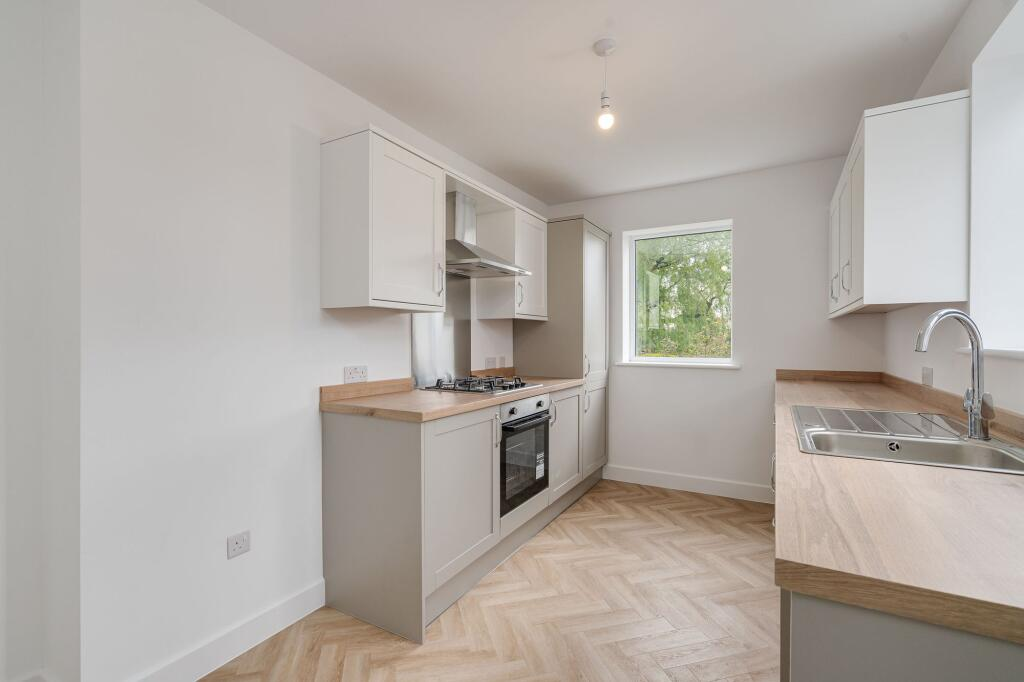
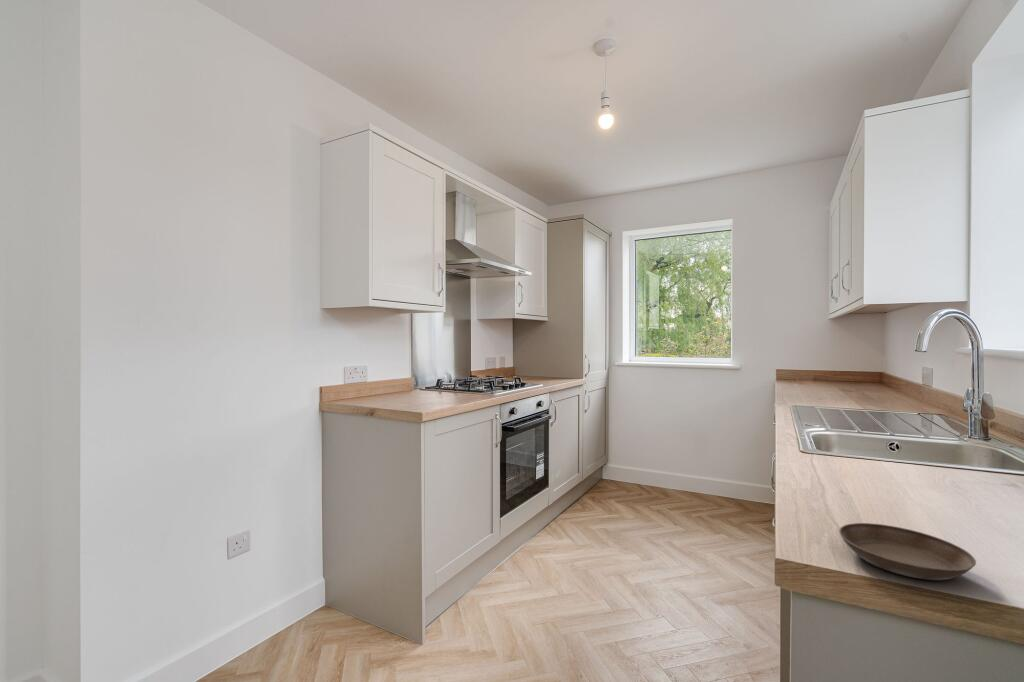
+ saucer [838,522,977,581]
